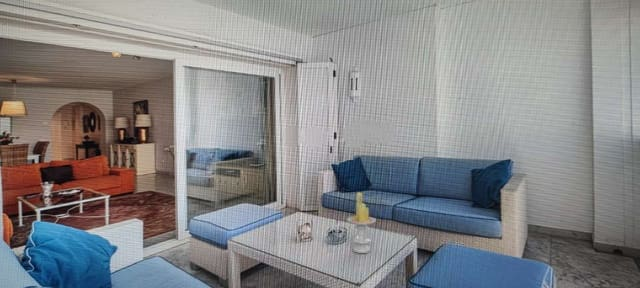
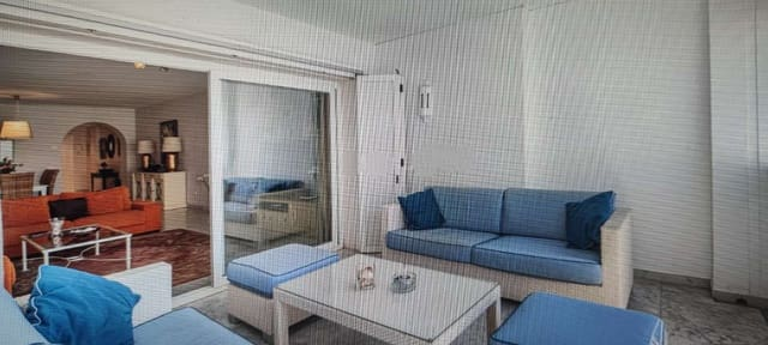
- candle [346,191,377,254]
